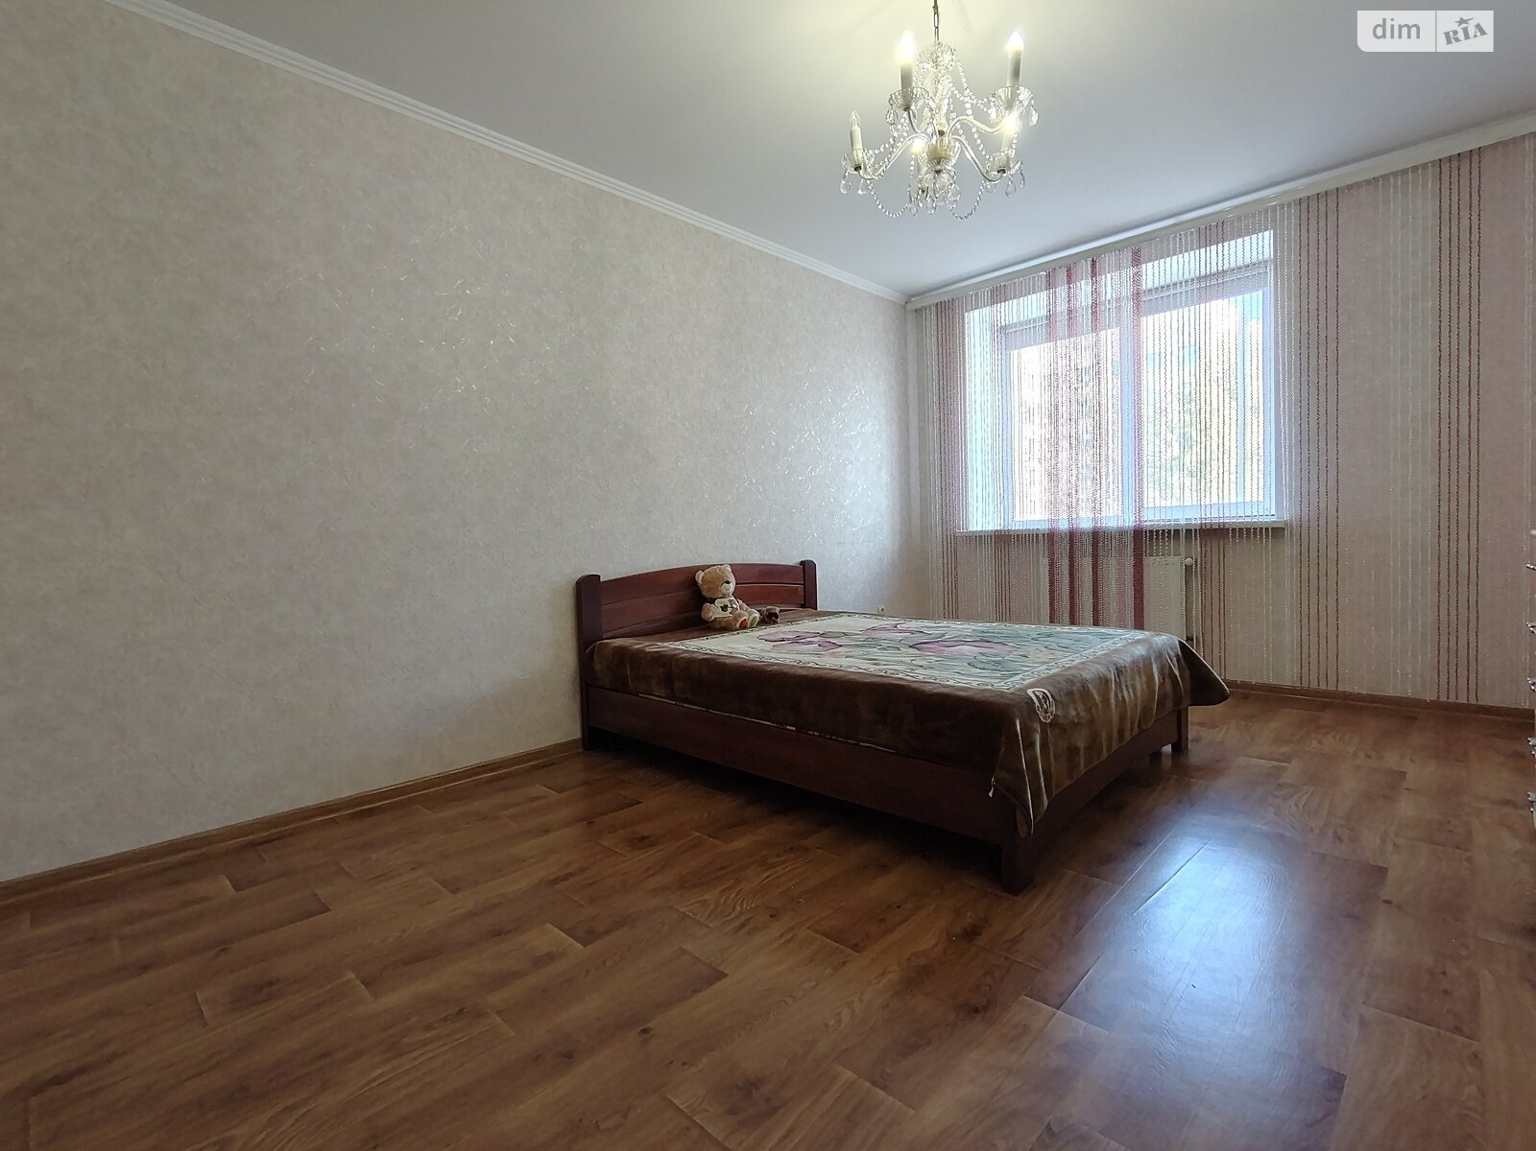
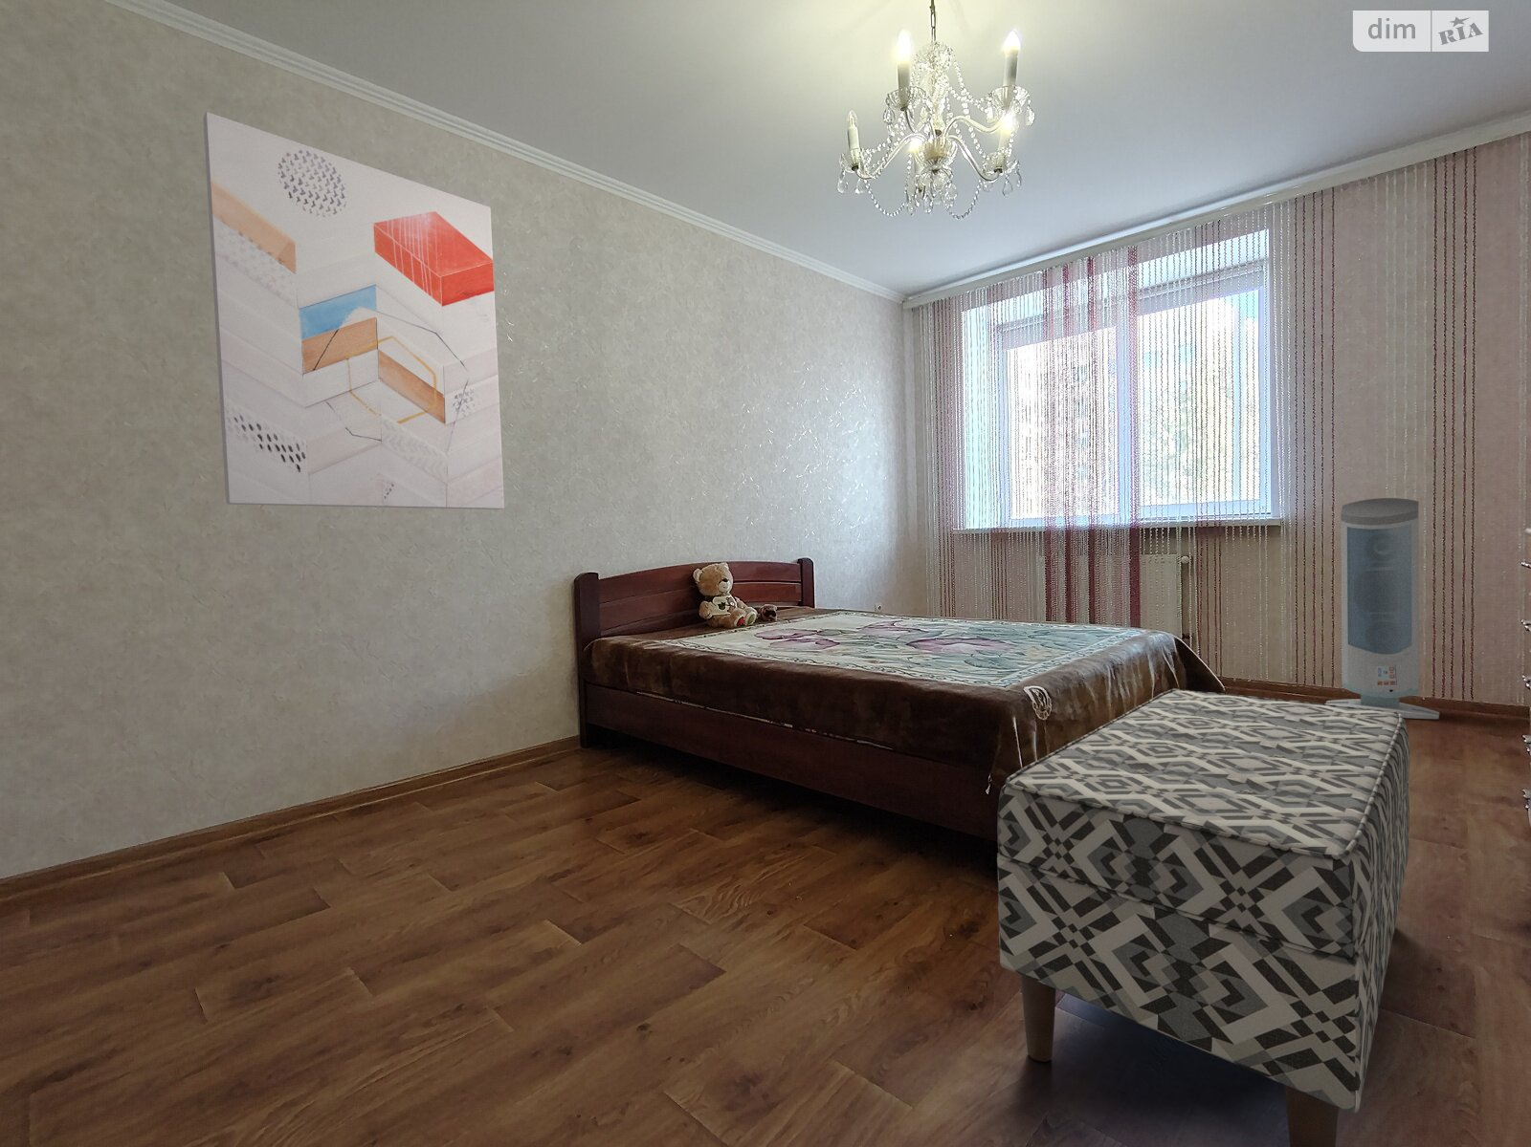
+ wall art [201,111,505,511]
+ air purifier [1325,498,1441,719]
+ bench [996,688,1412,1147]
